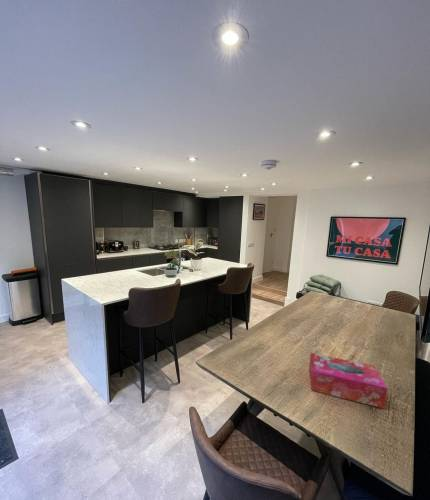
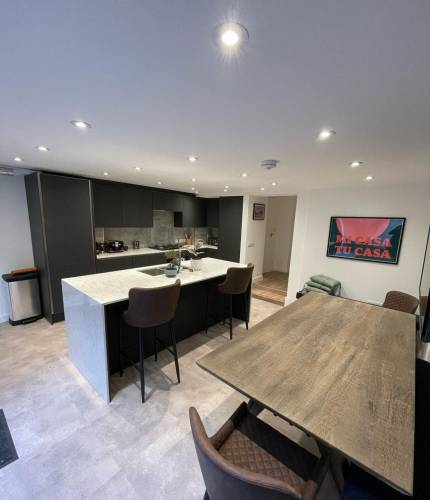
- tissue box [308,352,389,409]
